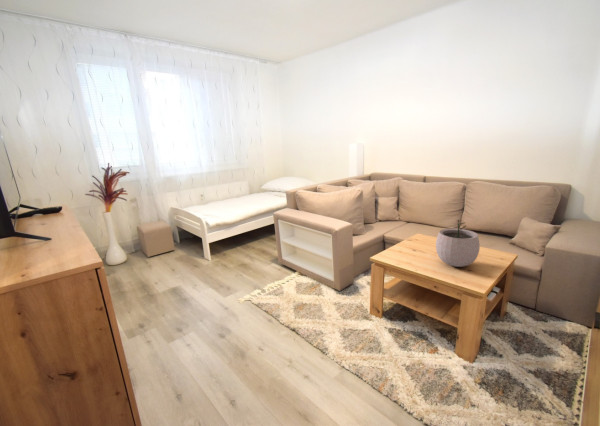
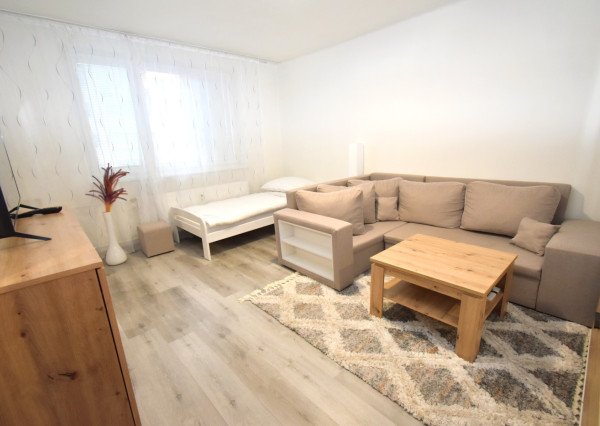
- plant pot [435,219,481,268]
